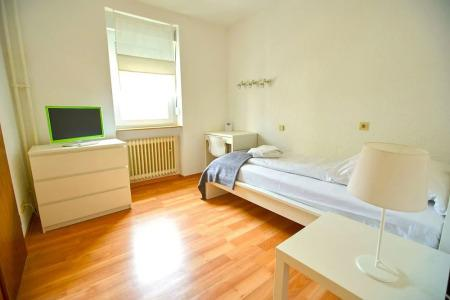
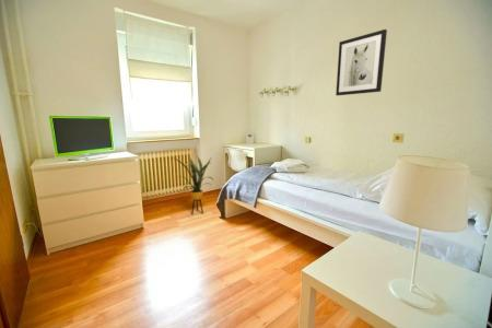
+ wall art [335,28,388,96]
+ house plant [168,155,215,215]
